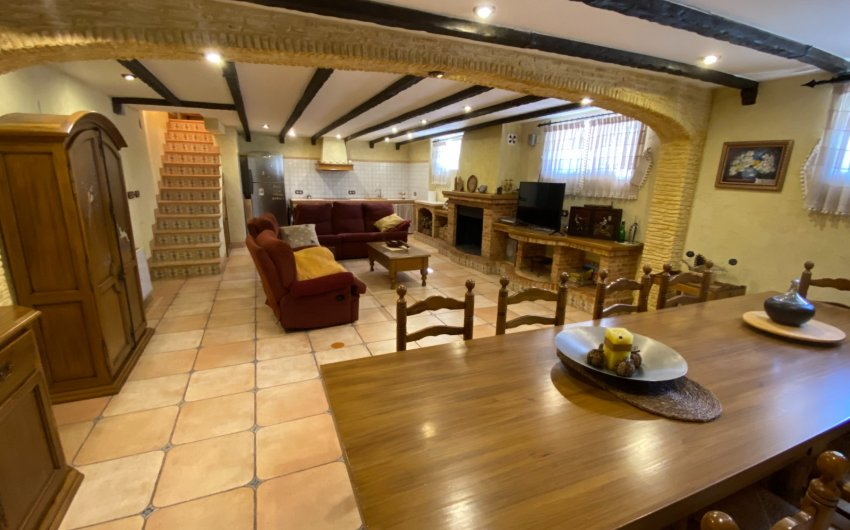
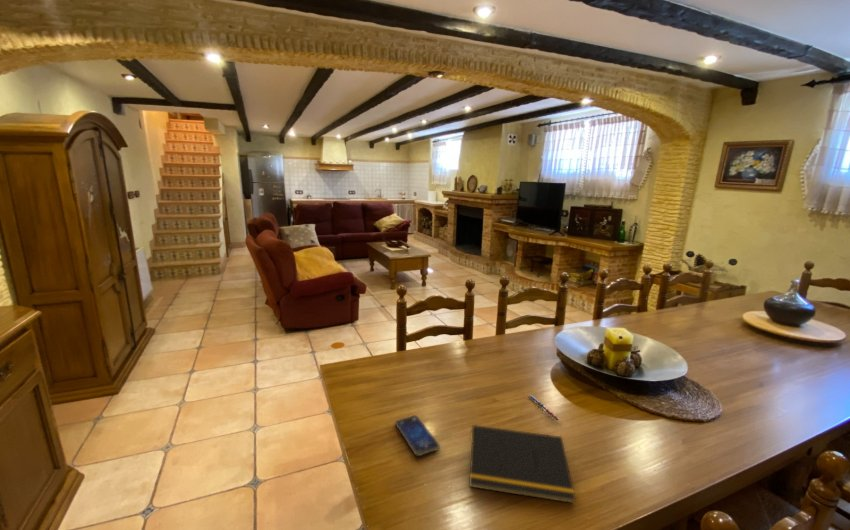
+ notepad [468,424,576,504]
+ smartphone [394,414,441,457]
+ pen [528,393,560,421]
